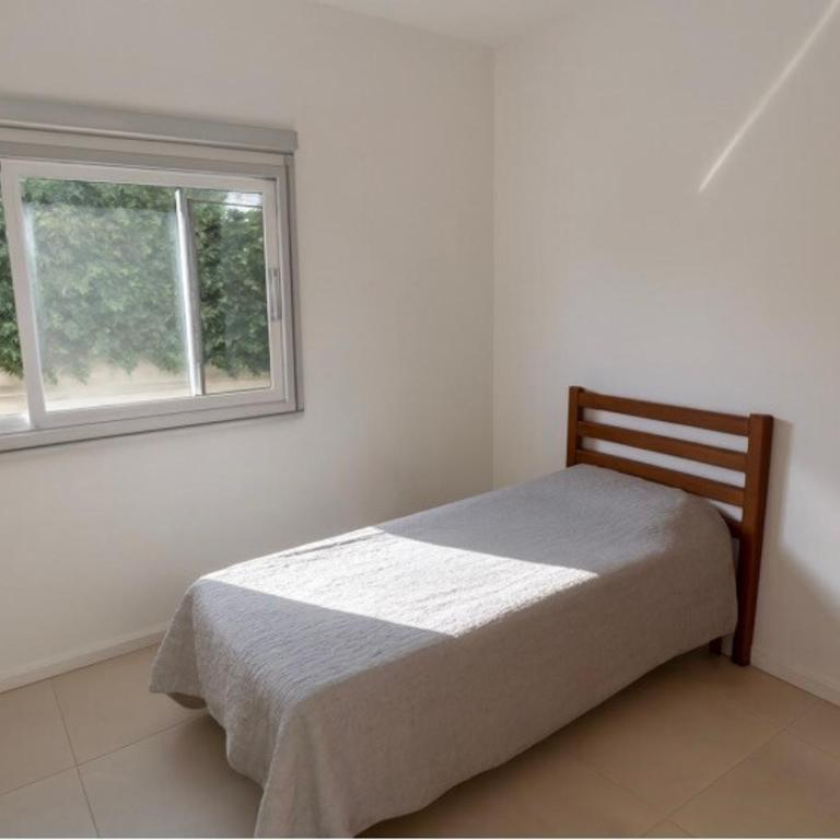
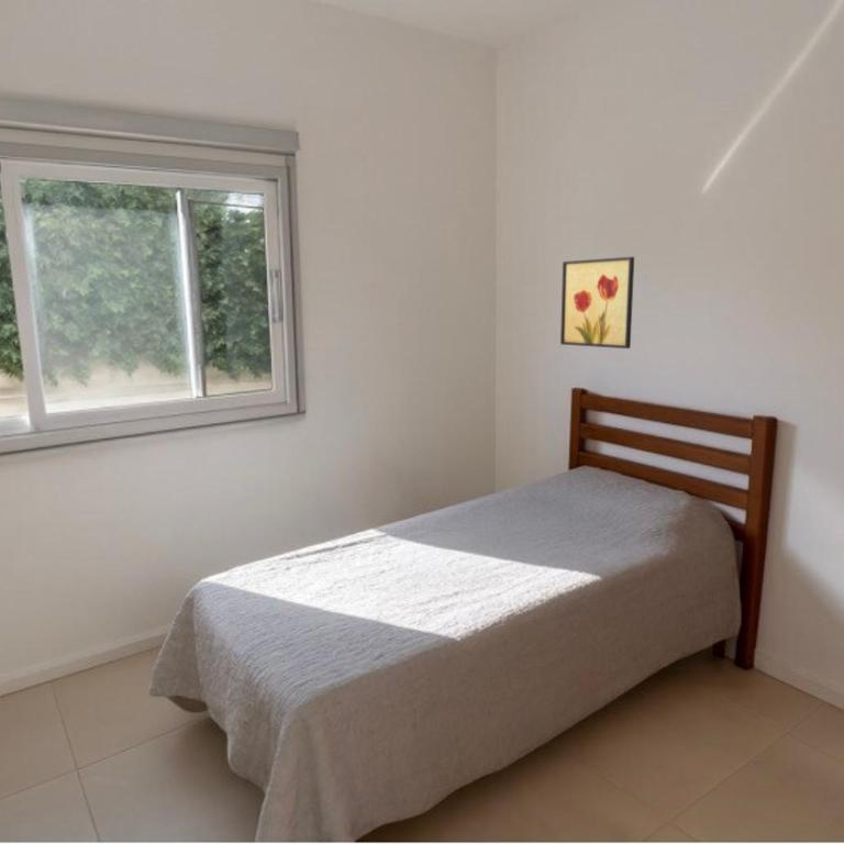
+ wall art [559,256,635,349]
